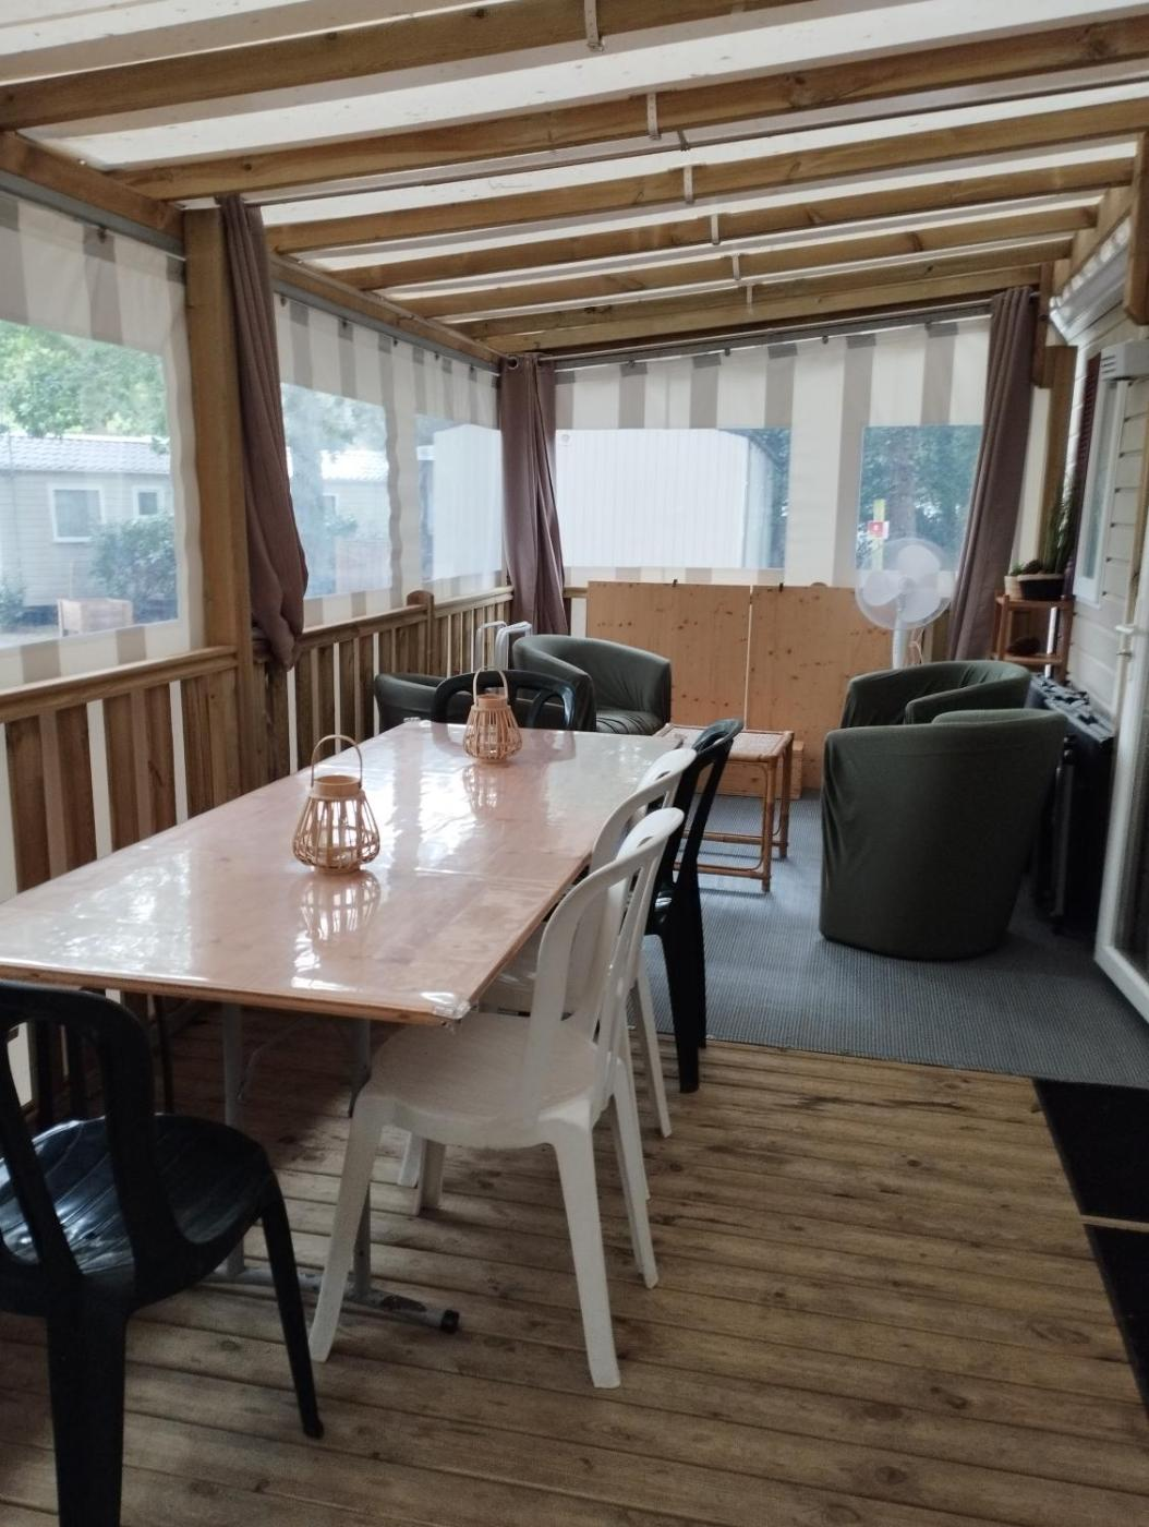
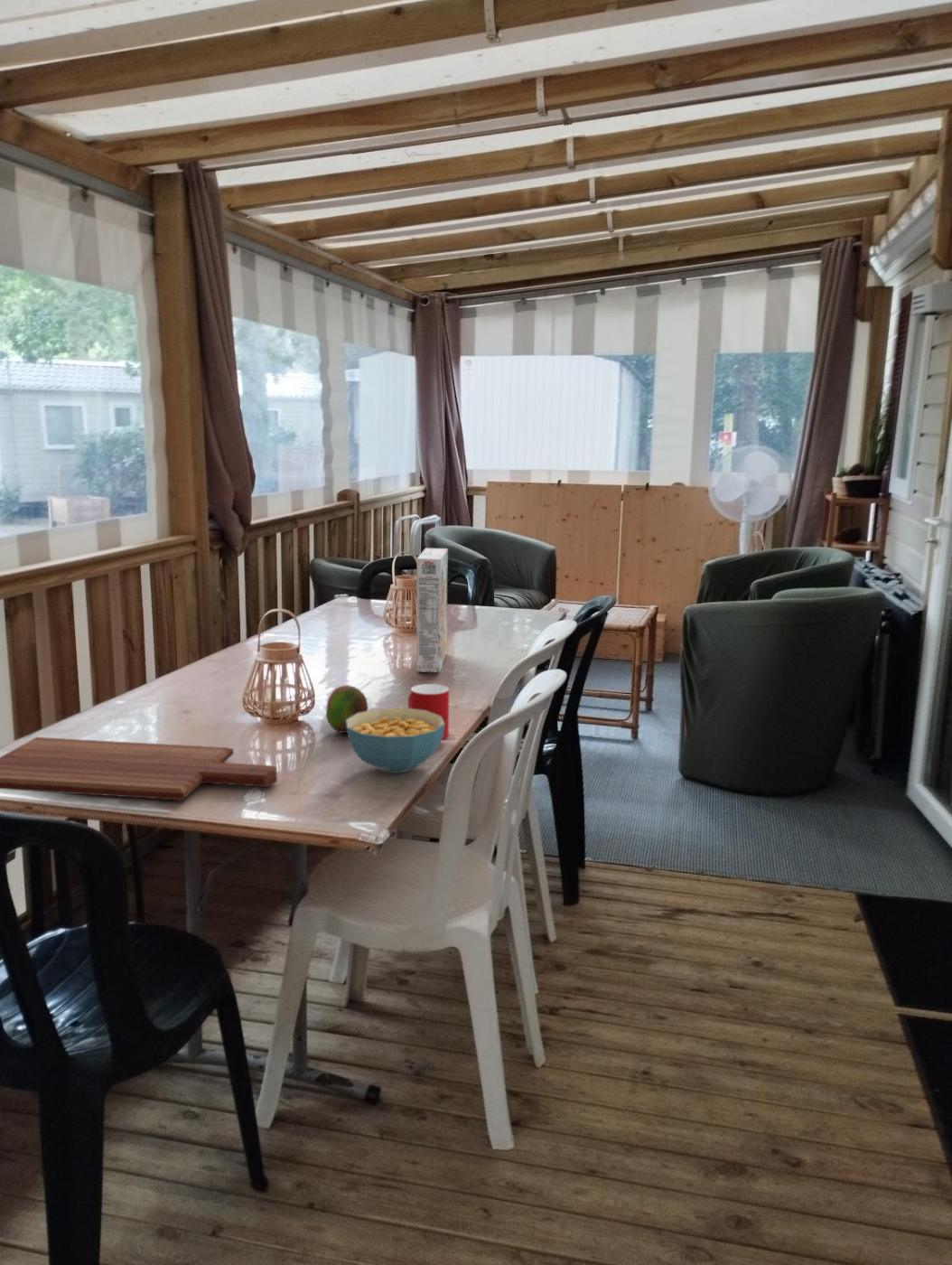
+ cup [407,683,450,741]
+ cereal box [415,548,449,673]
+ fruit [325,685,369,734]
+ cereal bowl [346,707,444,774]
+ cutting board [0,736,278,801]
